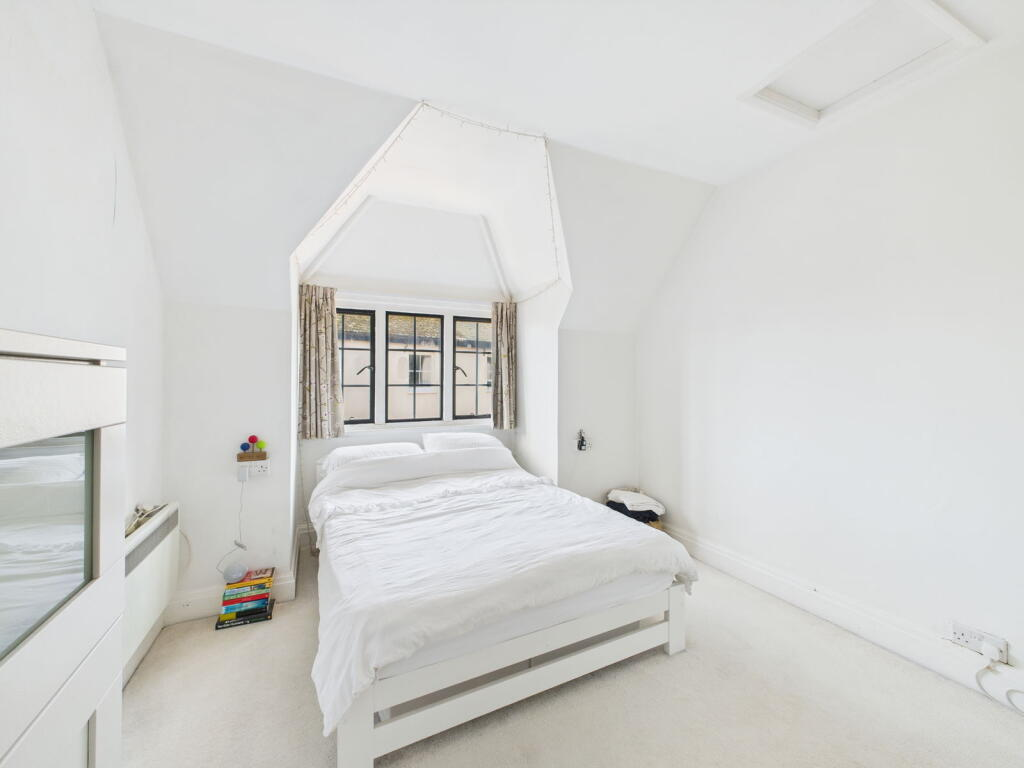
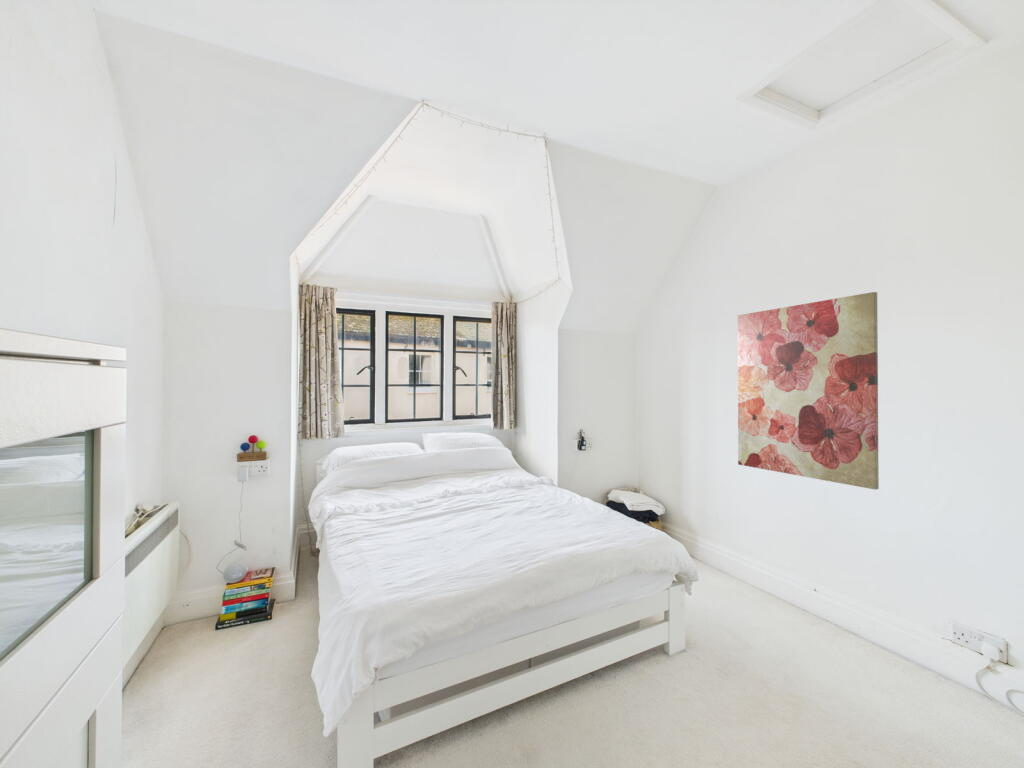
+ wall art [737,291,880,491]
